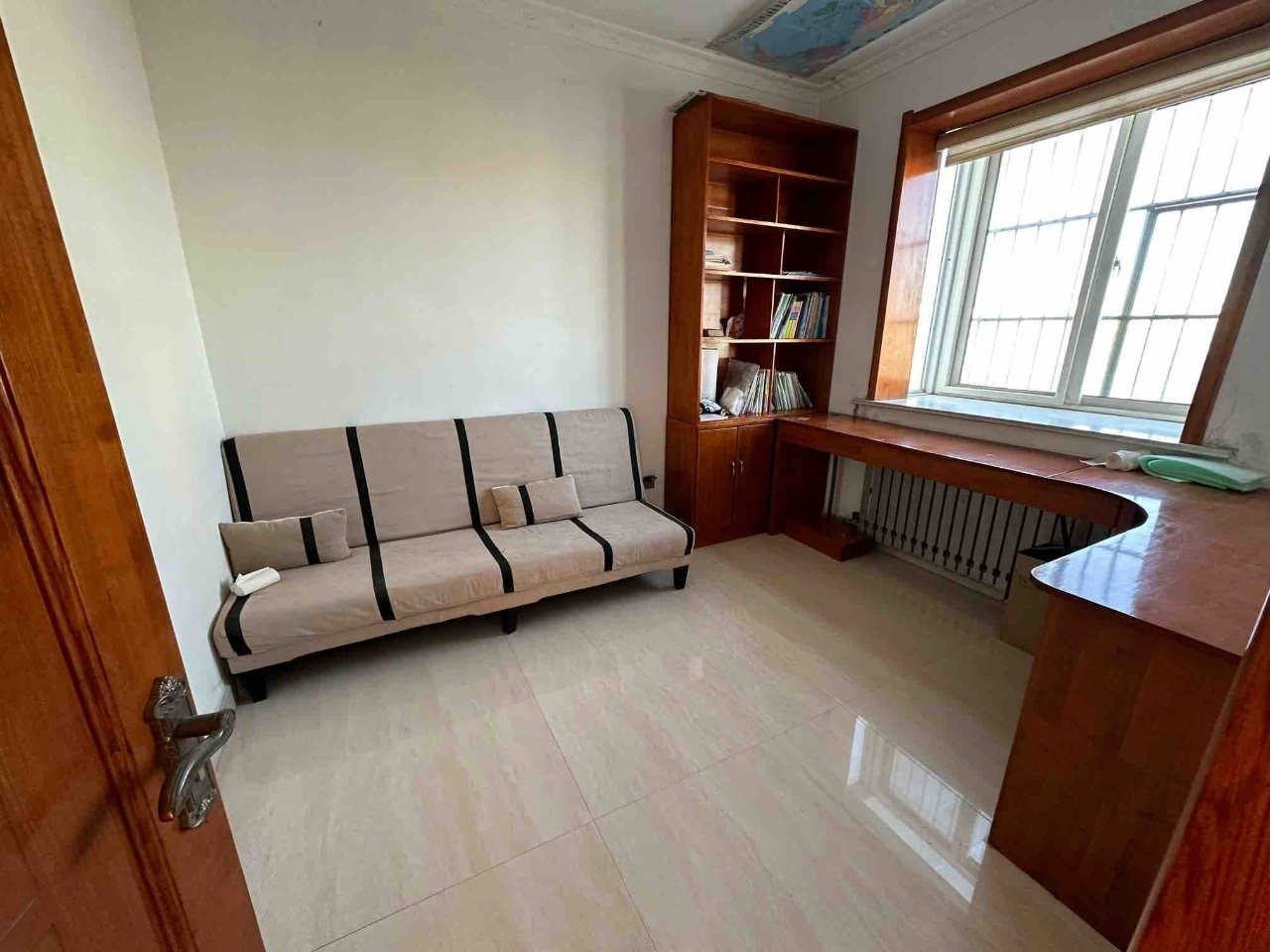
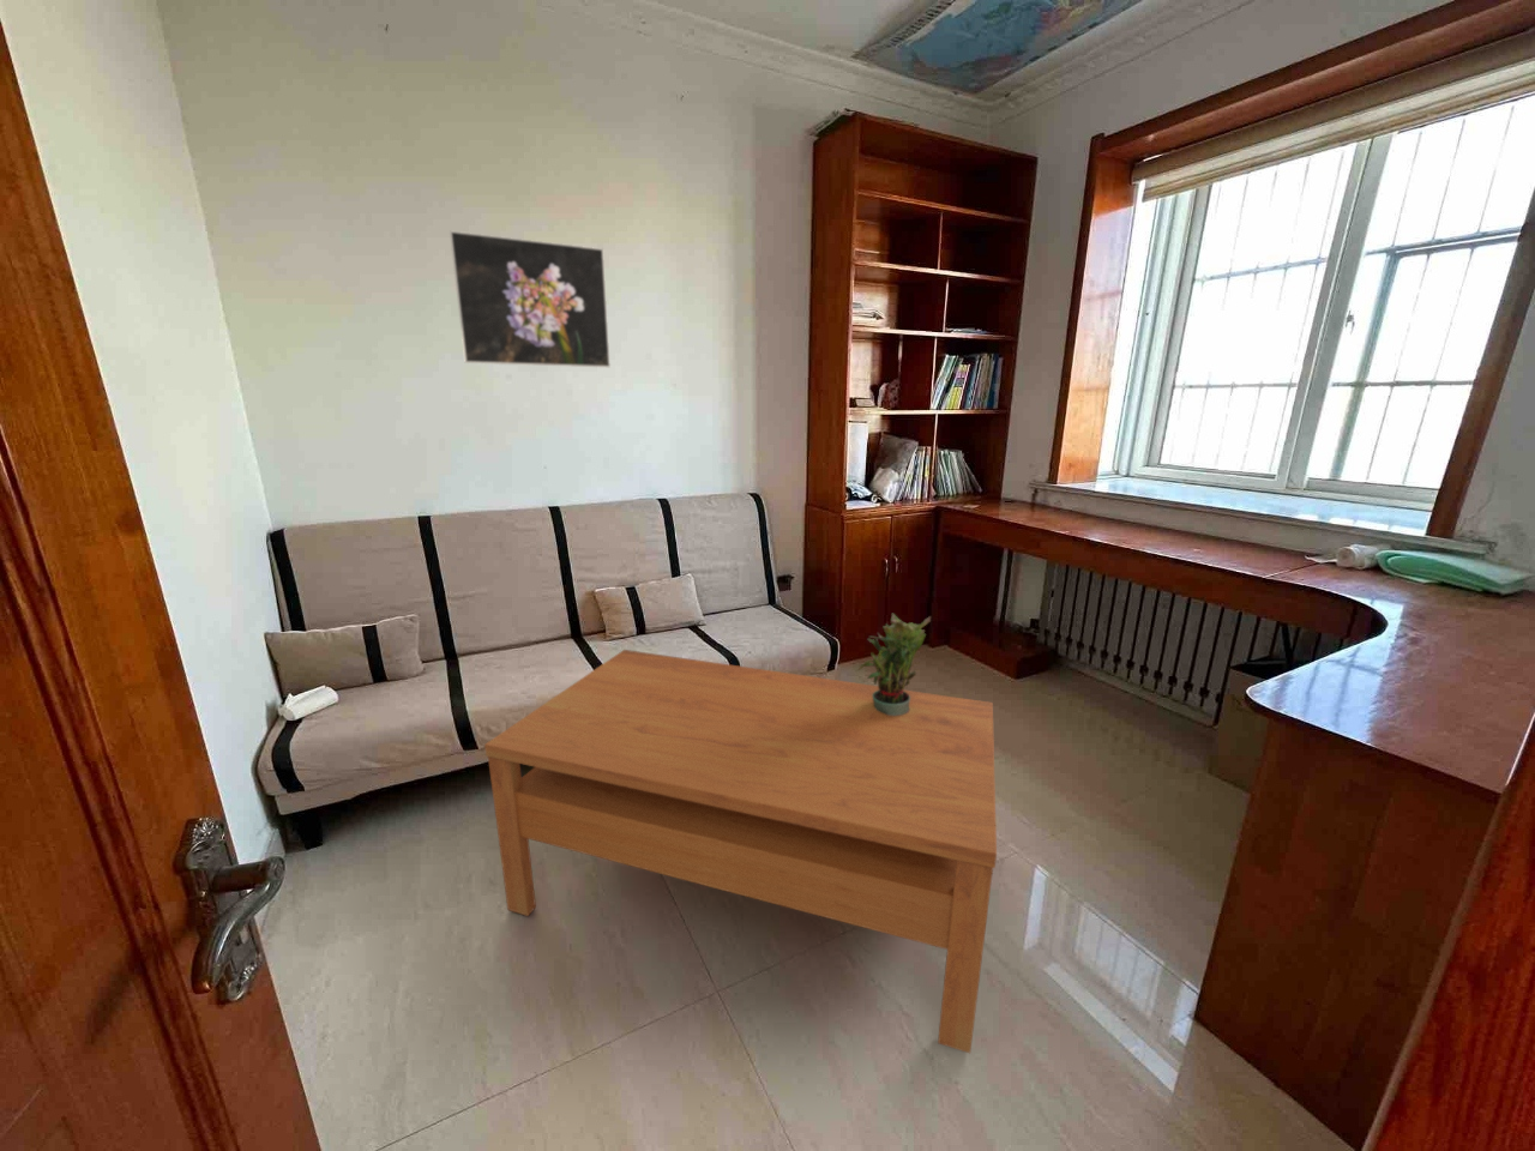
+ coffee table [483,648,998,1054]
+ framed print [448,230,612,368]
+ potted plant [855,613,932,716]
